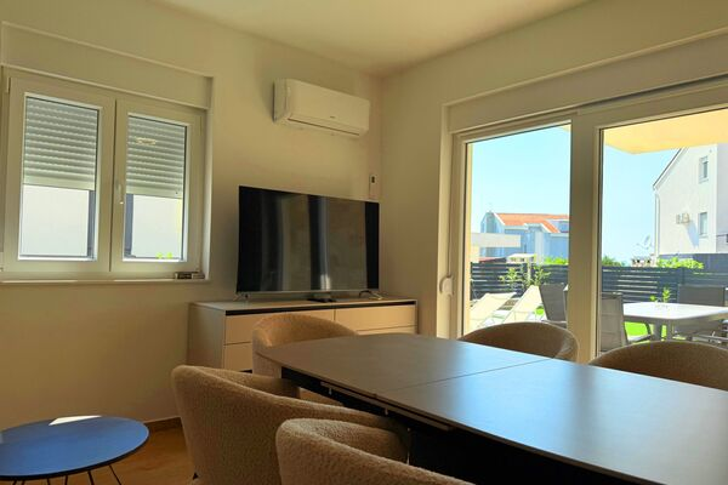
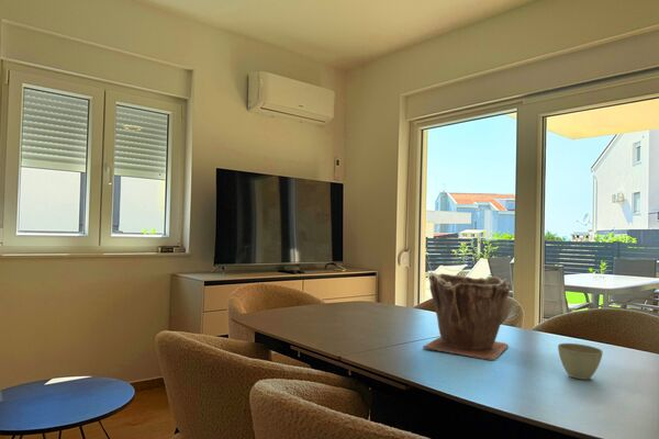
+ flower pot [557,342,604,381]
+ plant pot [422,272,512,361]
